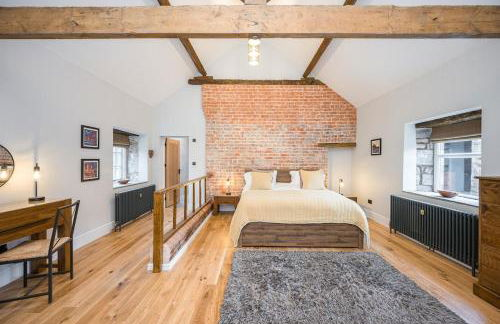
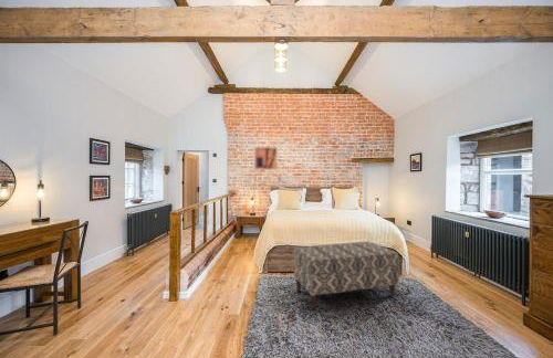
+ bench [293,241,400,310]
+ wall art [253,146,279,171]
